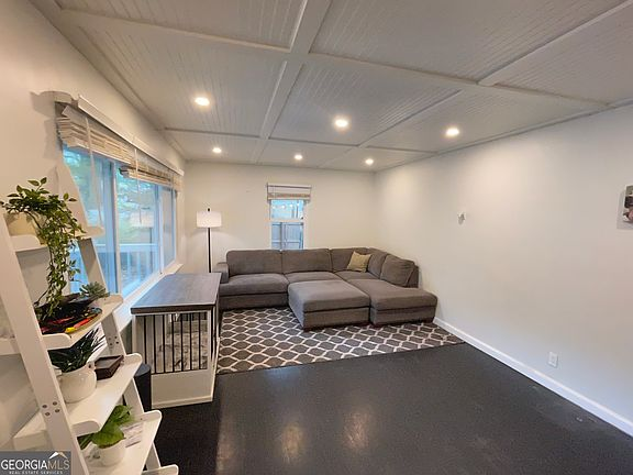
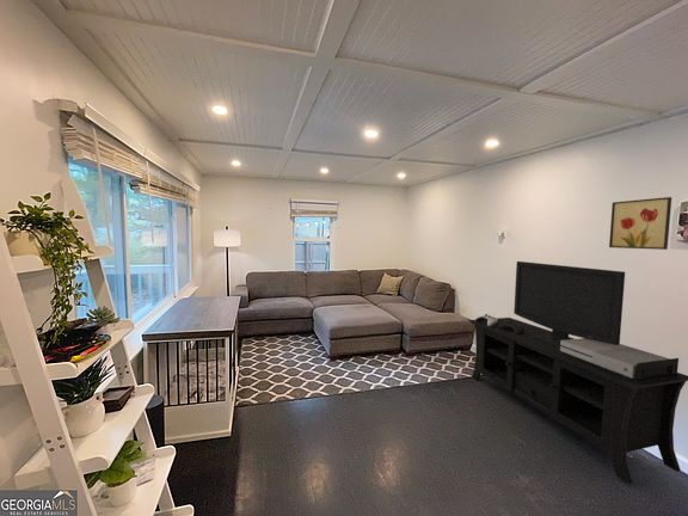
+ wall art [608,196,672,251]
+ media console [468,260,688,485]
